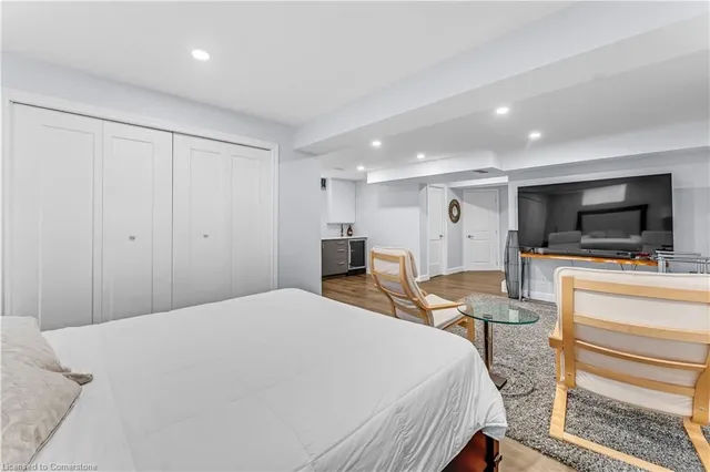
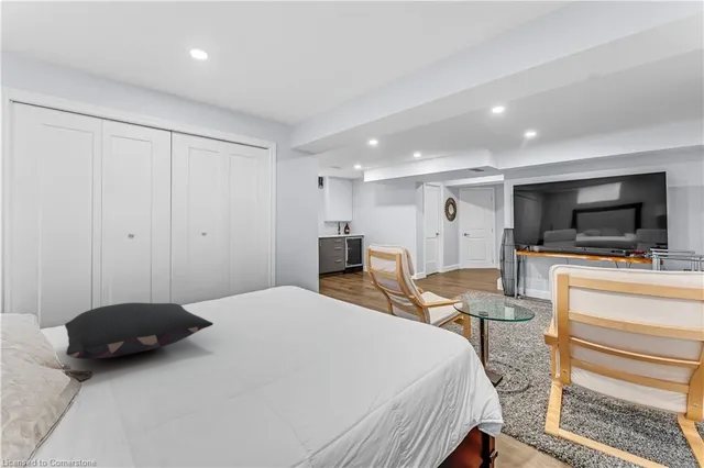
+ pillow [64,302,215,359]
